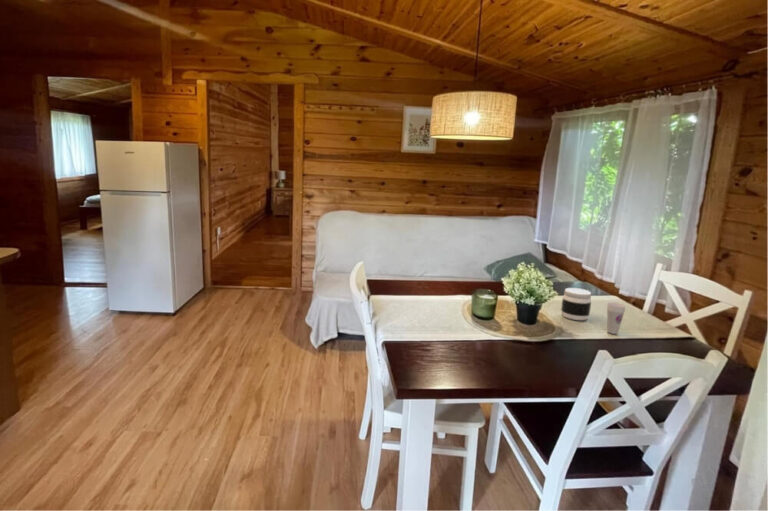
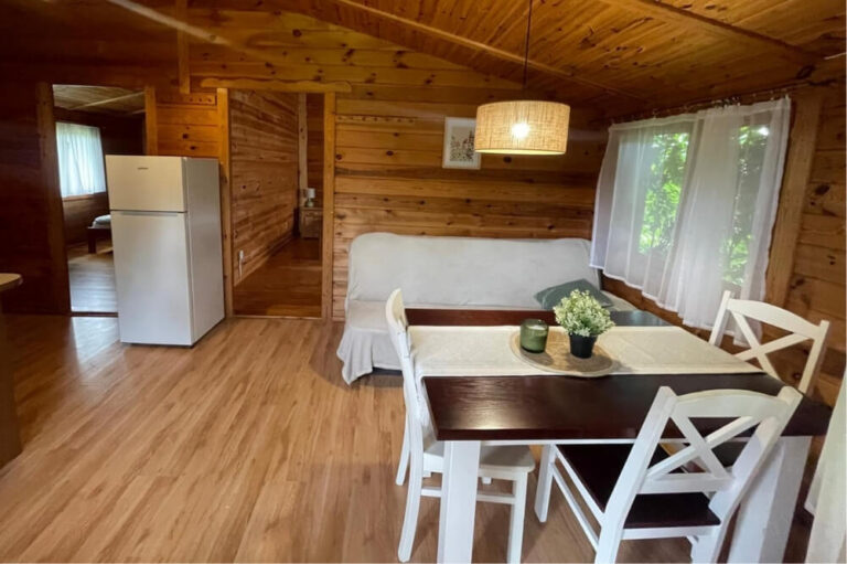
- jar [560,287,592,321]
- cup [606,301,627,335]
